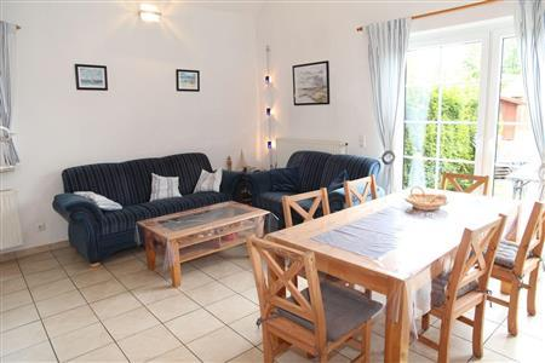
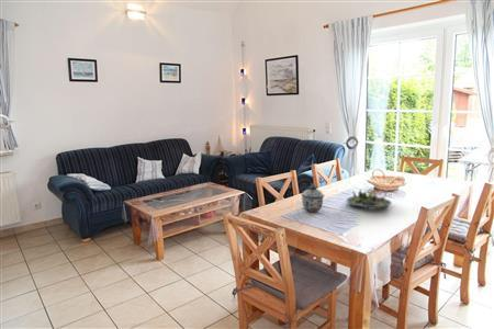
+ lidded jar [300,182,326,213]
+ succulent planter [345,188,393,211]
